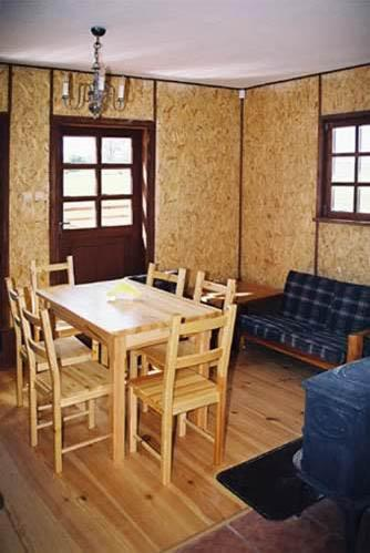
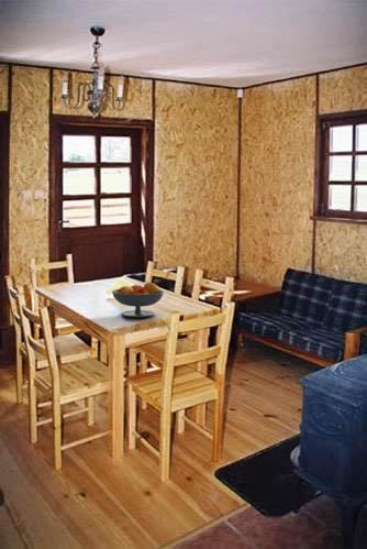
+ fruit bowl [111,281,165,319]
